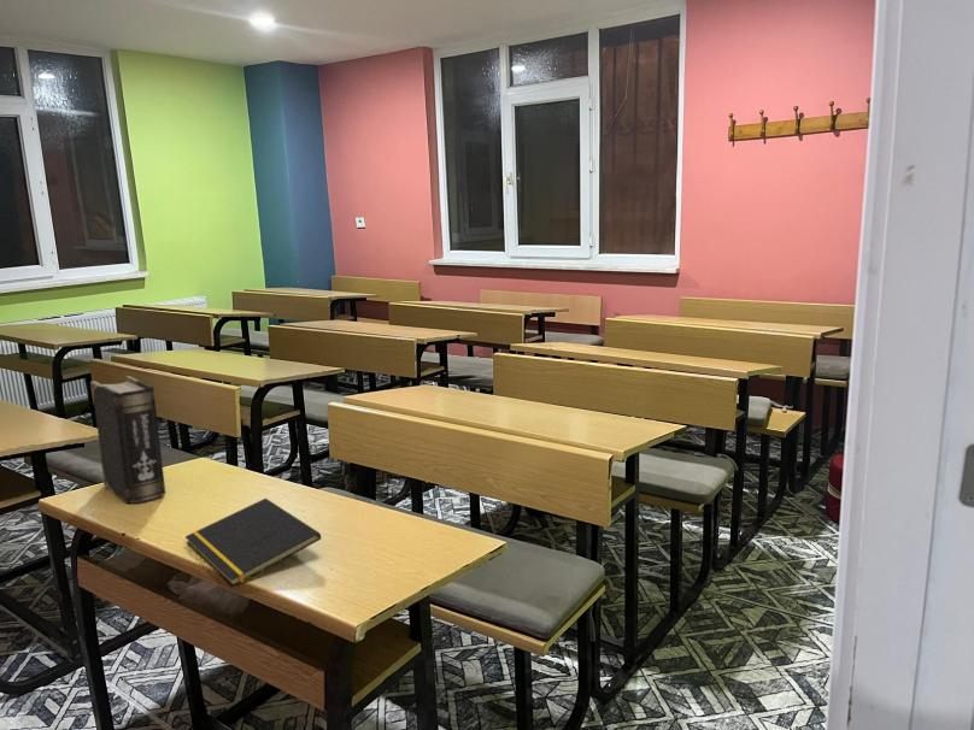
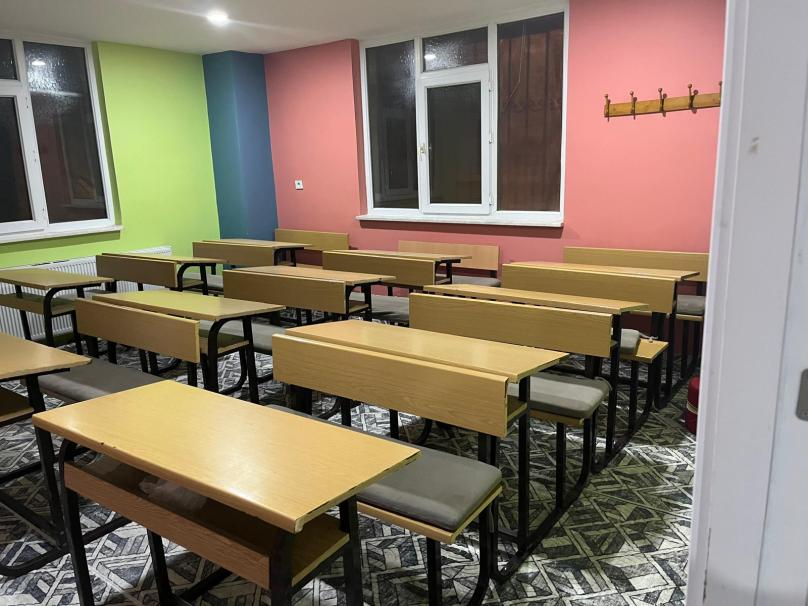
- book [89,375,166,505]
- notepad [184,498,322,588]
